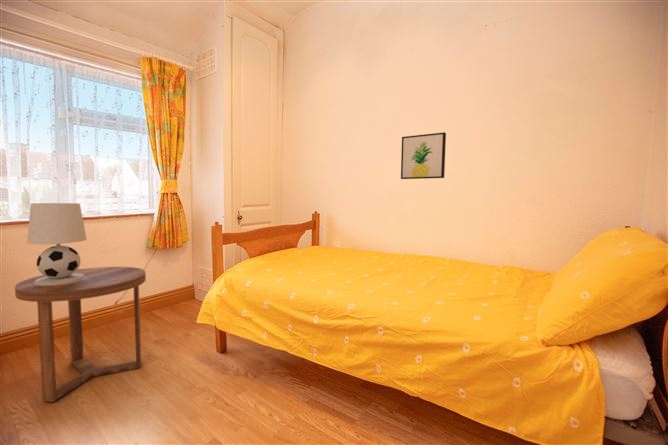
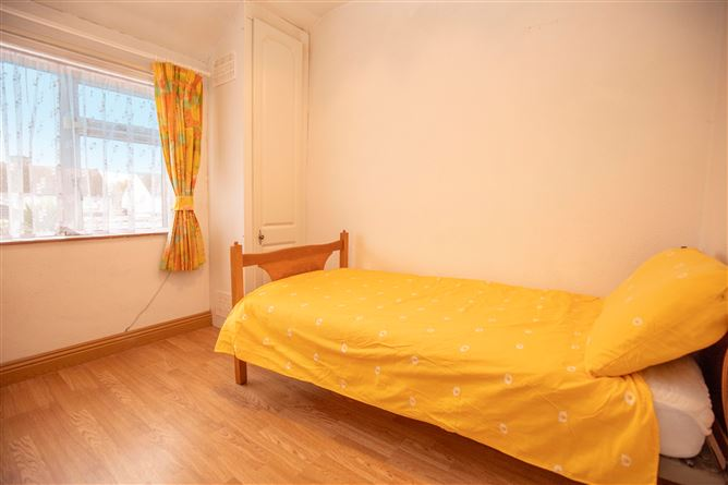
- side table [14,266,147,403]
- wall art [400,131,447,180]
- table lamp [26,202,88,286]
